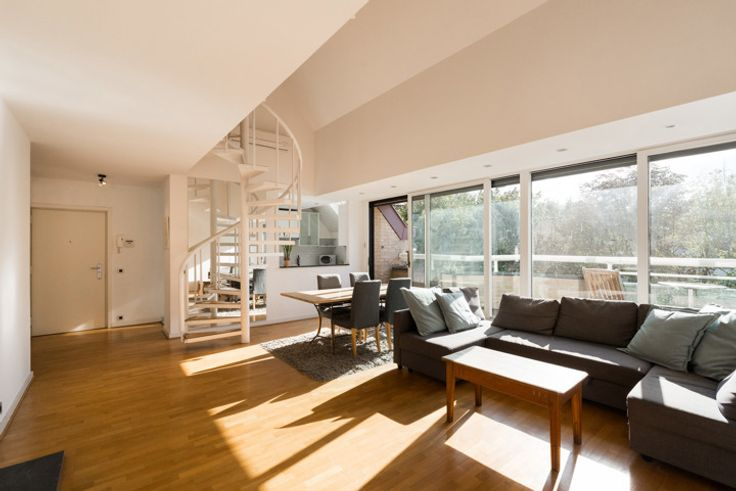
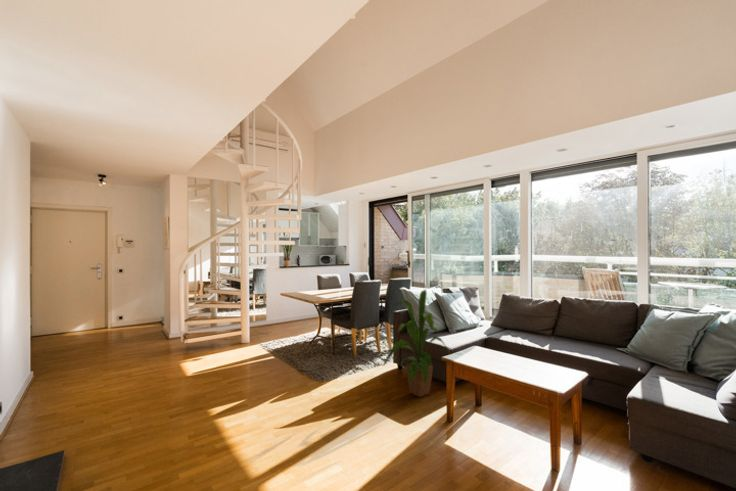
+ house plant [382,289,451,398]
